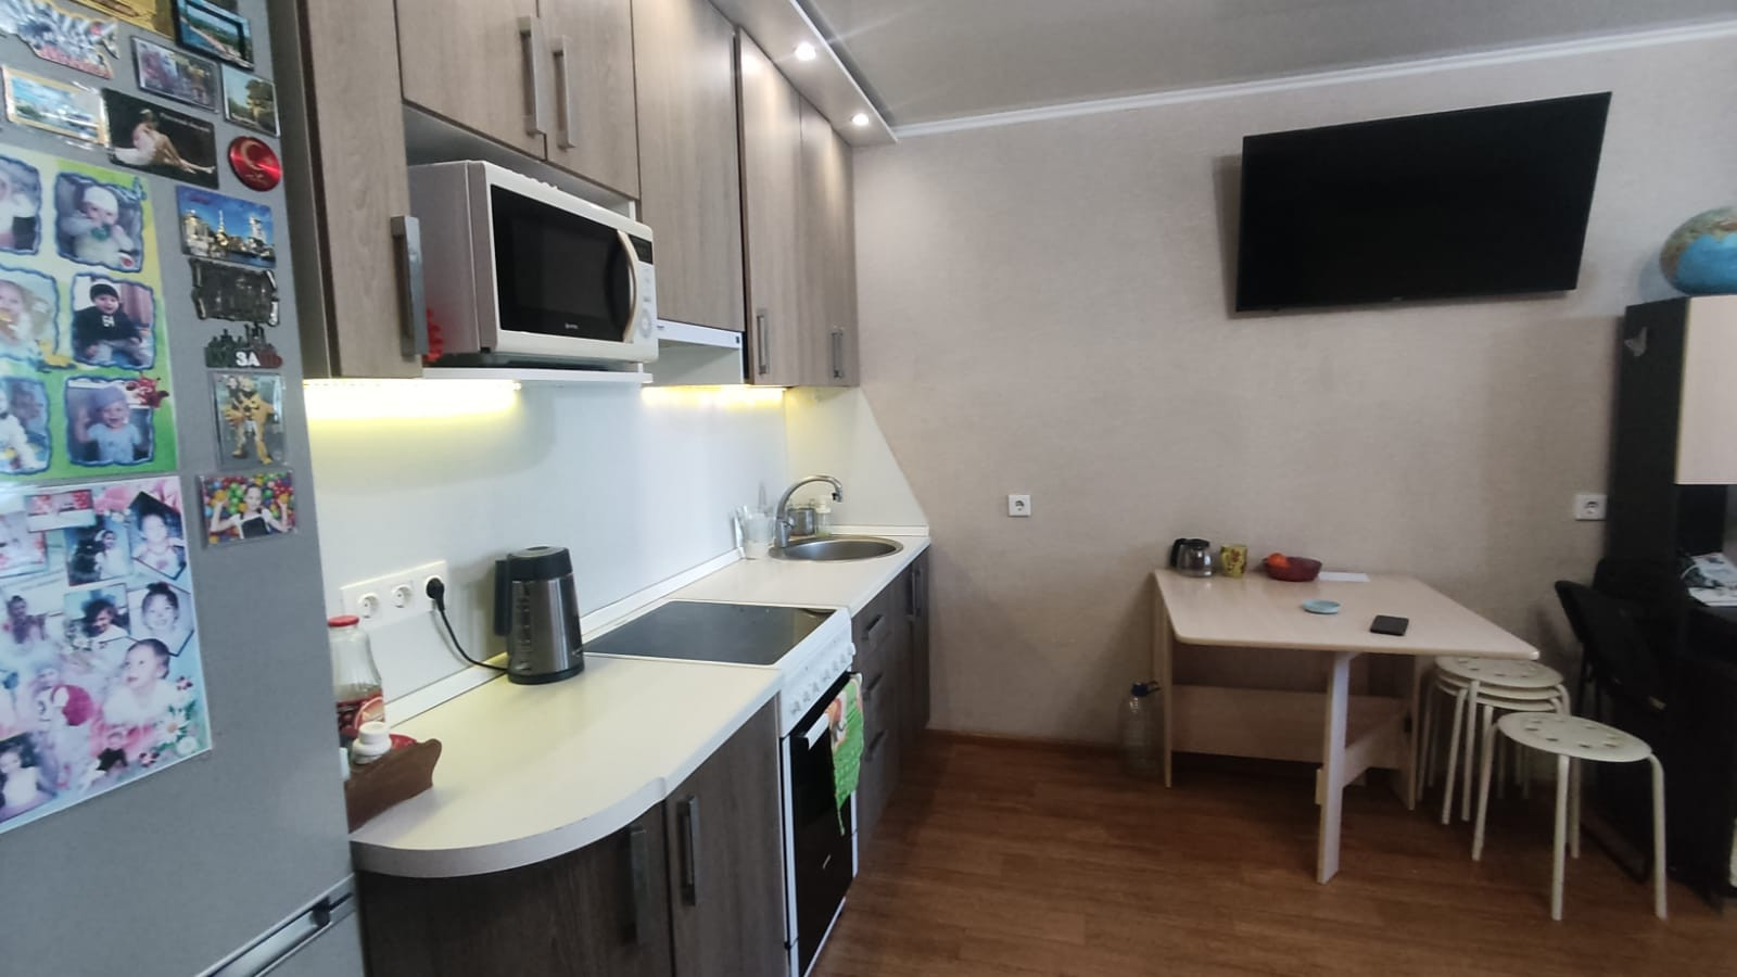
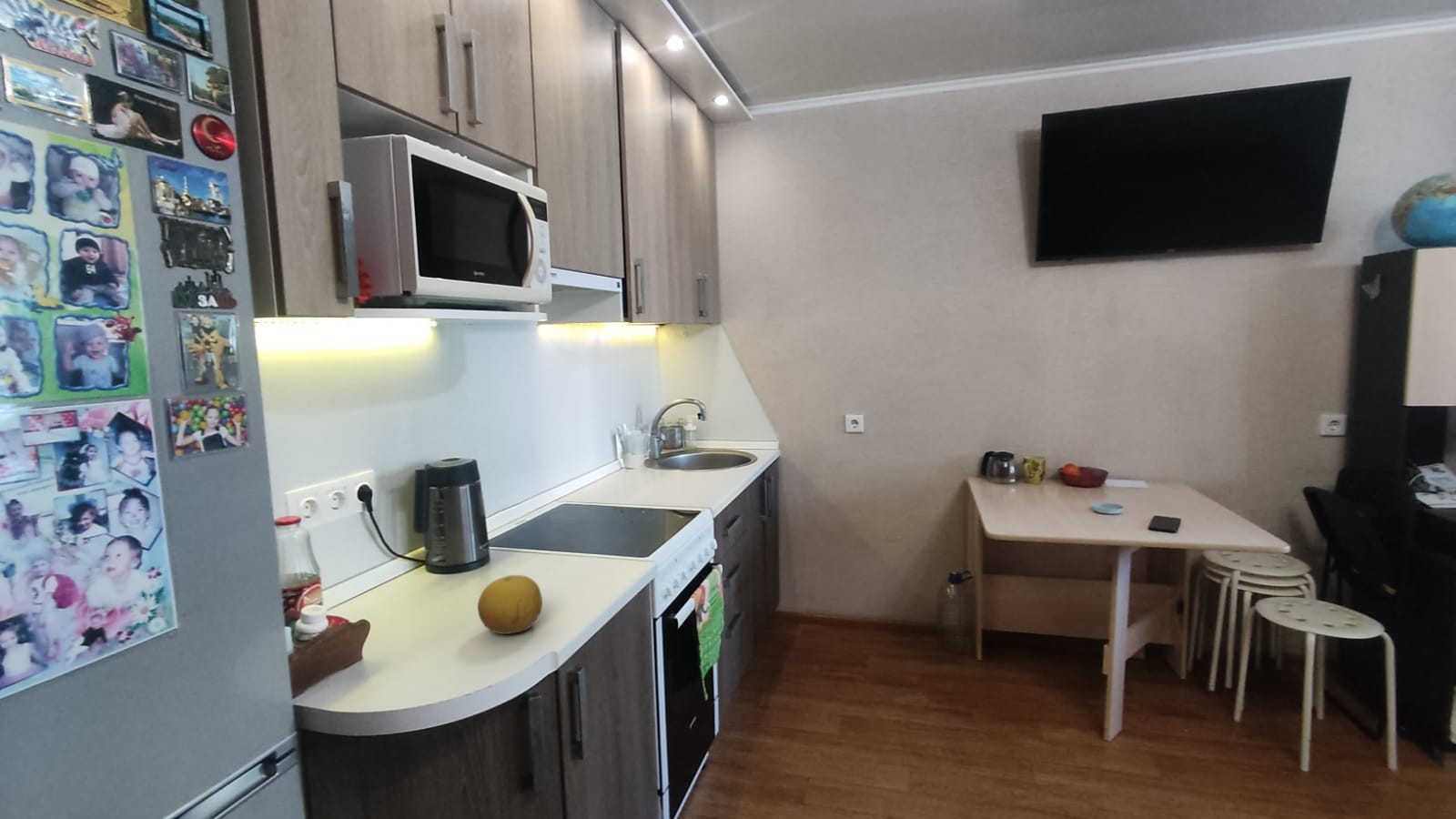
+ fruit [477,574,543,635]
